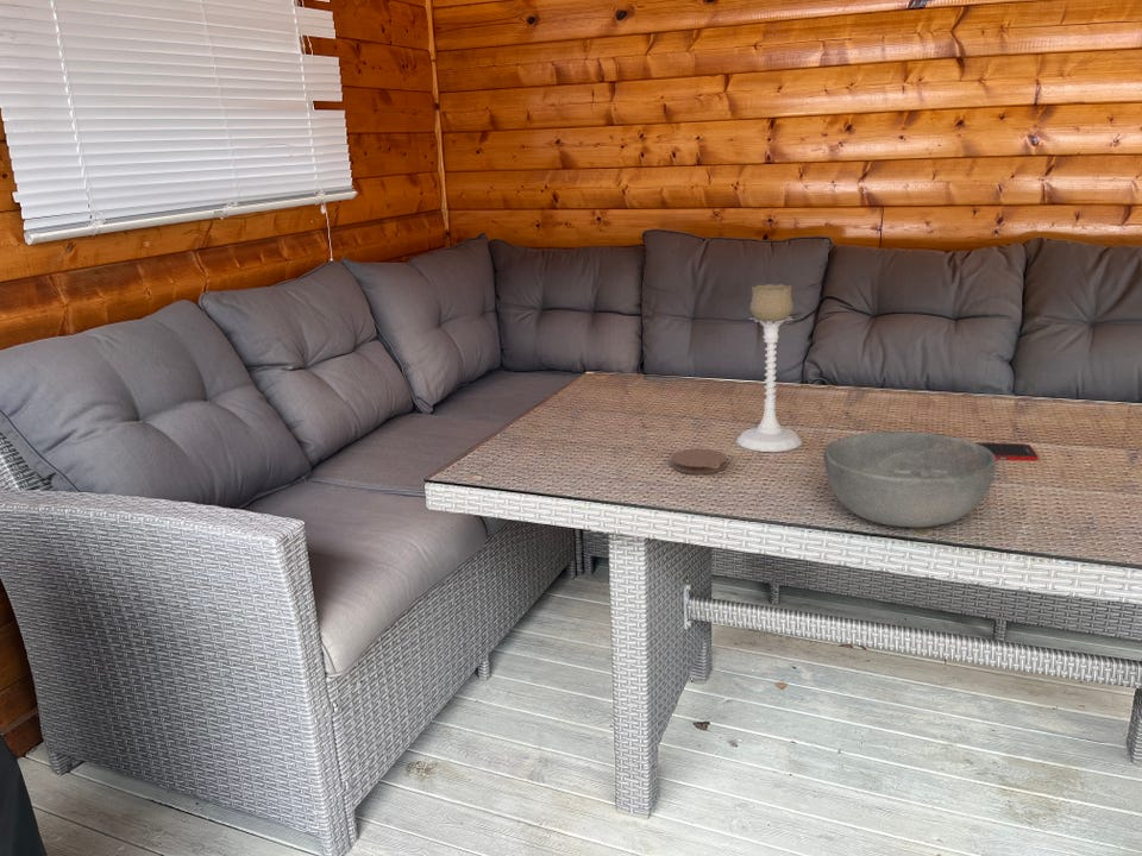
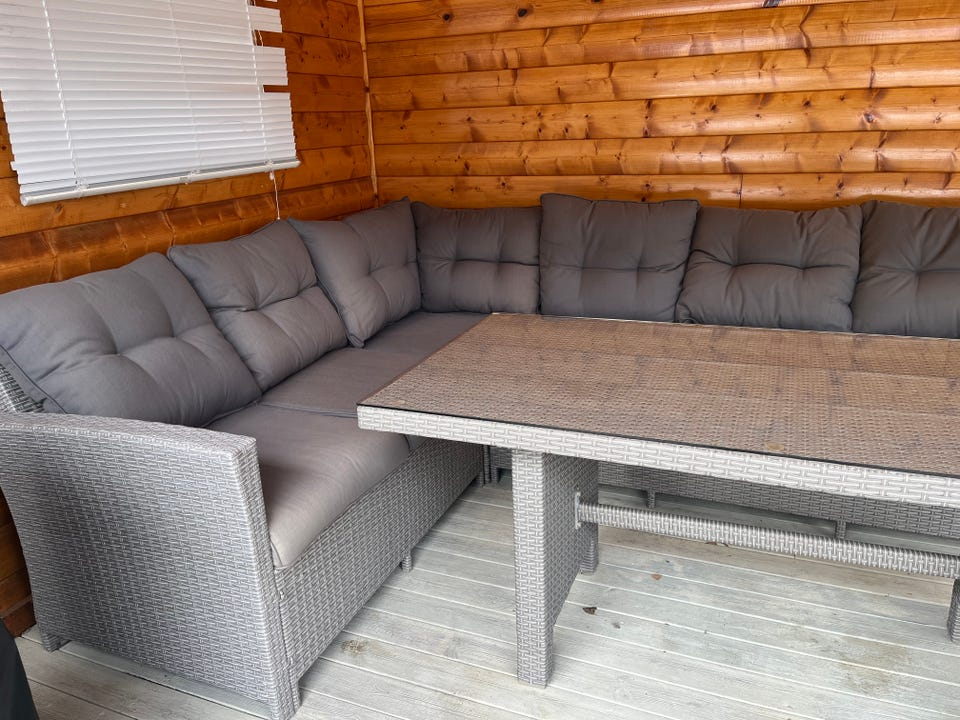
- bowl [822,430,998,528]
- coaster [670,447,728,476]
- cell phone [974,441,1040,462]
- candle holder [735,283,803,453]
